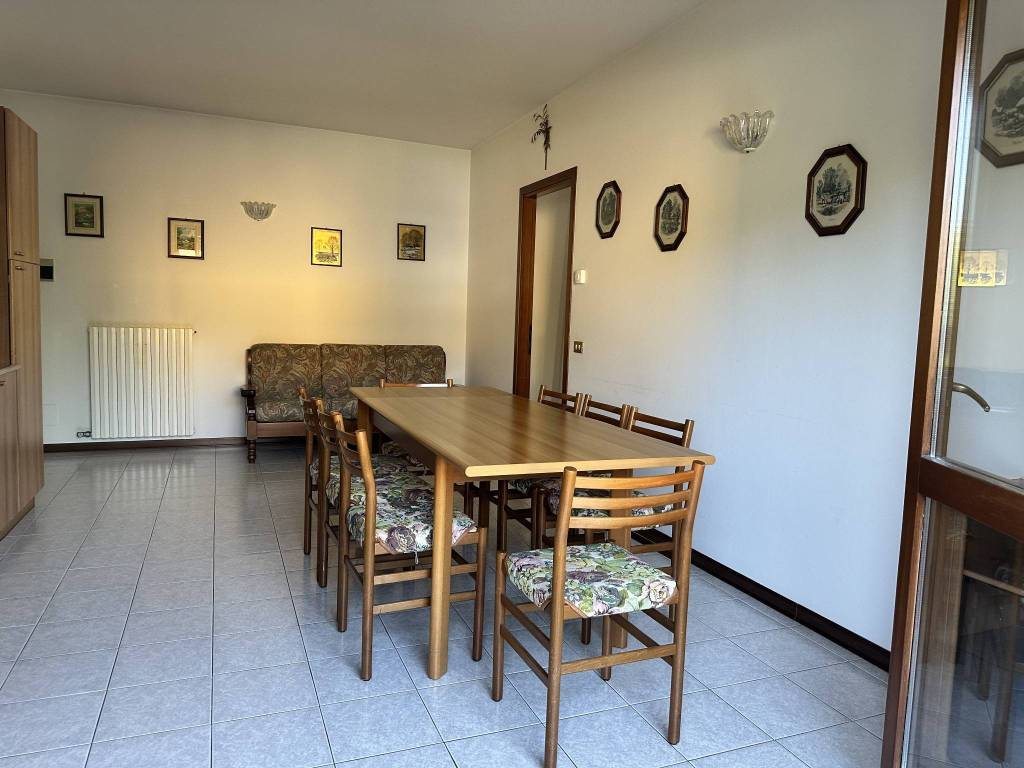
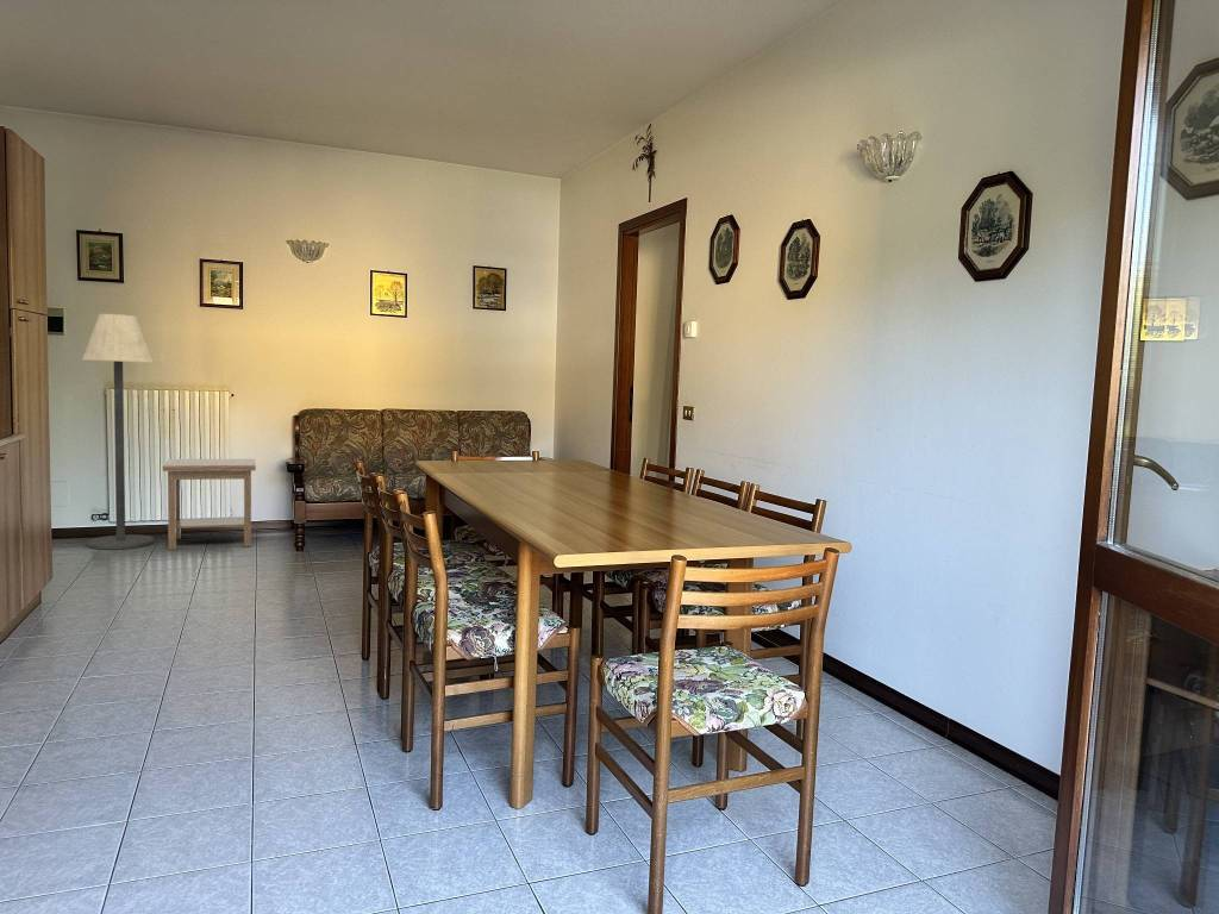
+ floor lamp [81,313,155,550]
+ side table [162,458,257,551]
